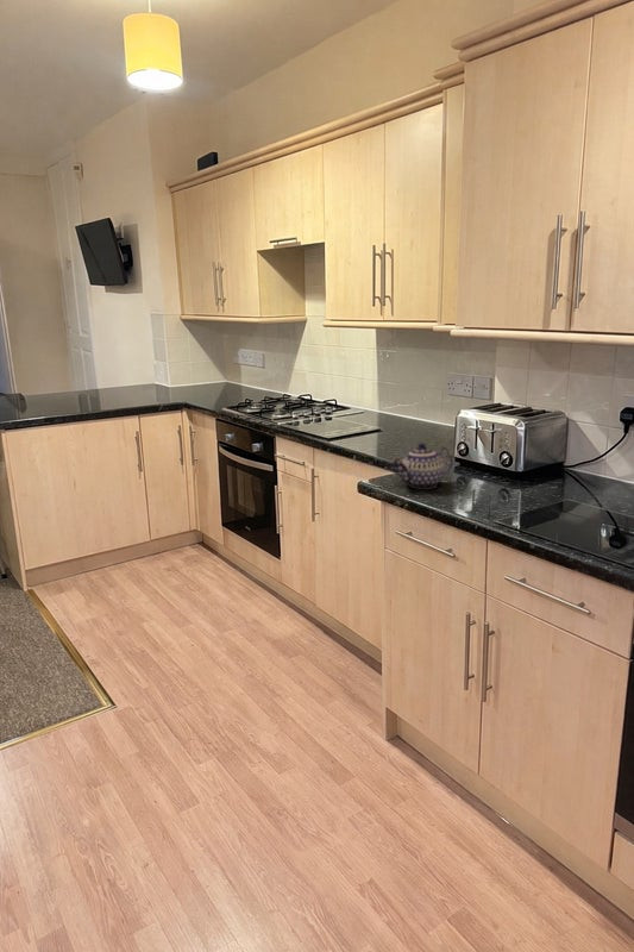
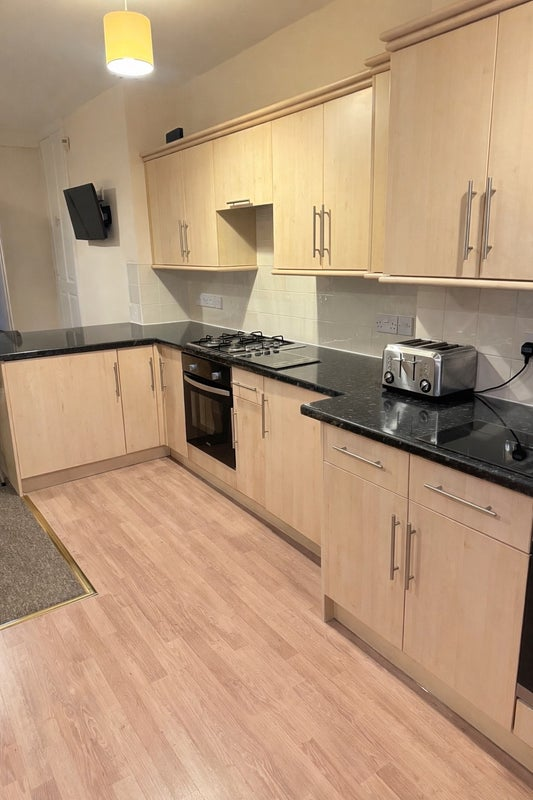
- teapot [391,441,454,490]
